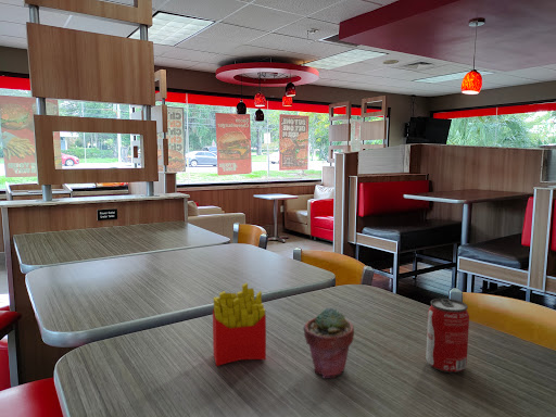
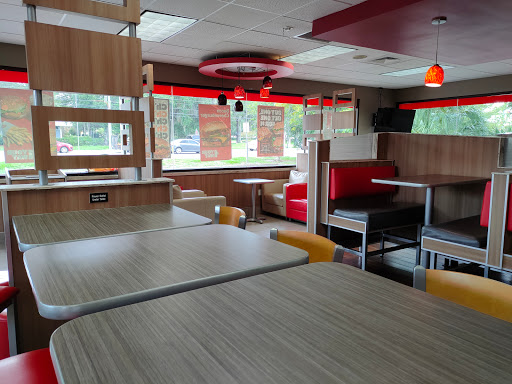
- french fries [212,282,267,367]
- beverage can [425,298,470,374]
- potted succulent [303,307,355,379]
